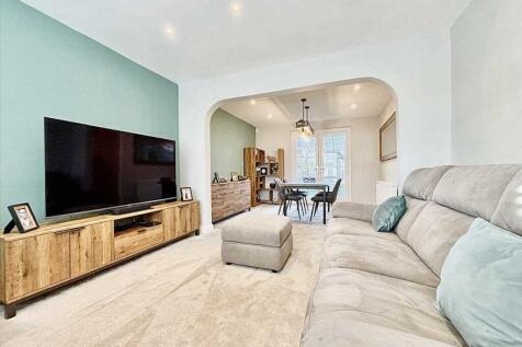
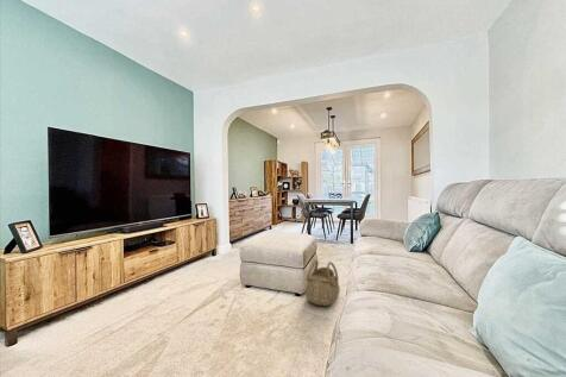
+ basket [304,259,341,307]
